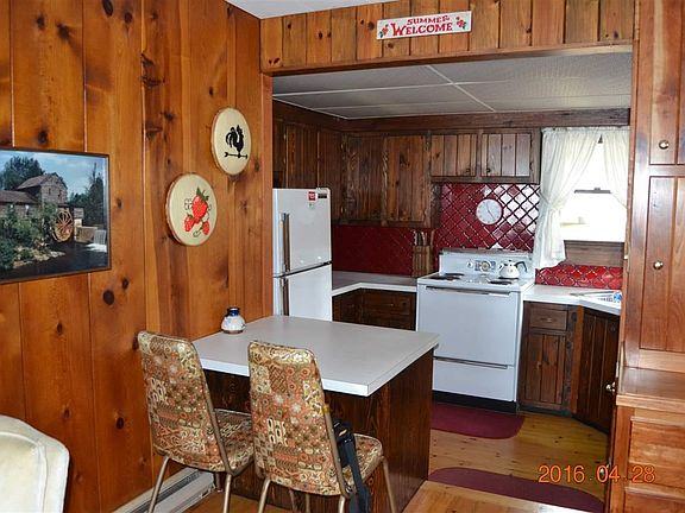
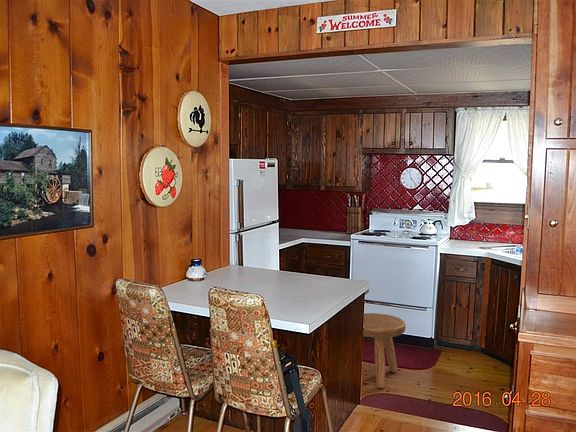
+ stool [363,312,406,389]
